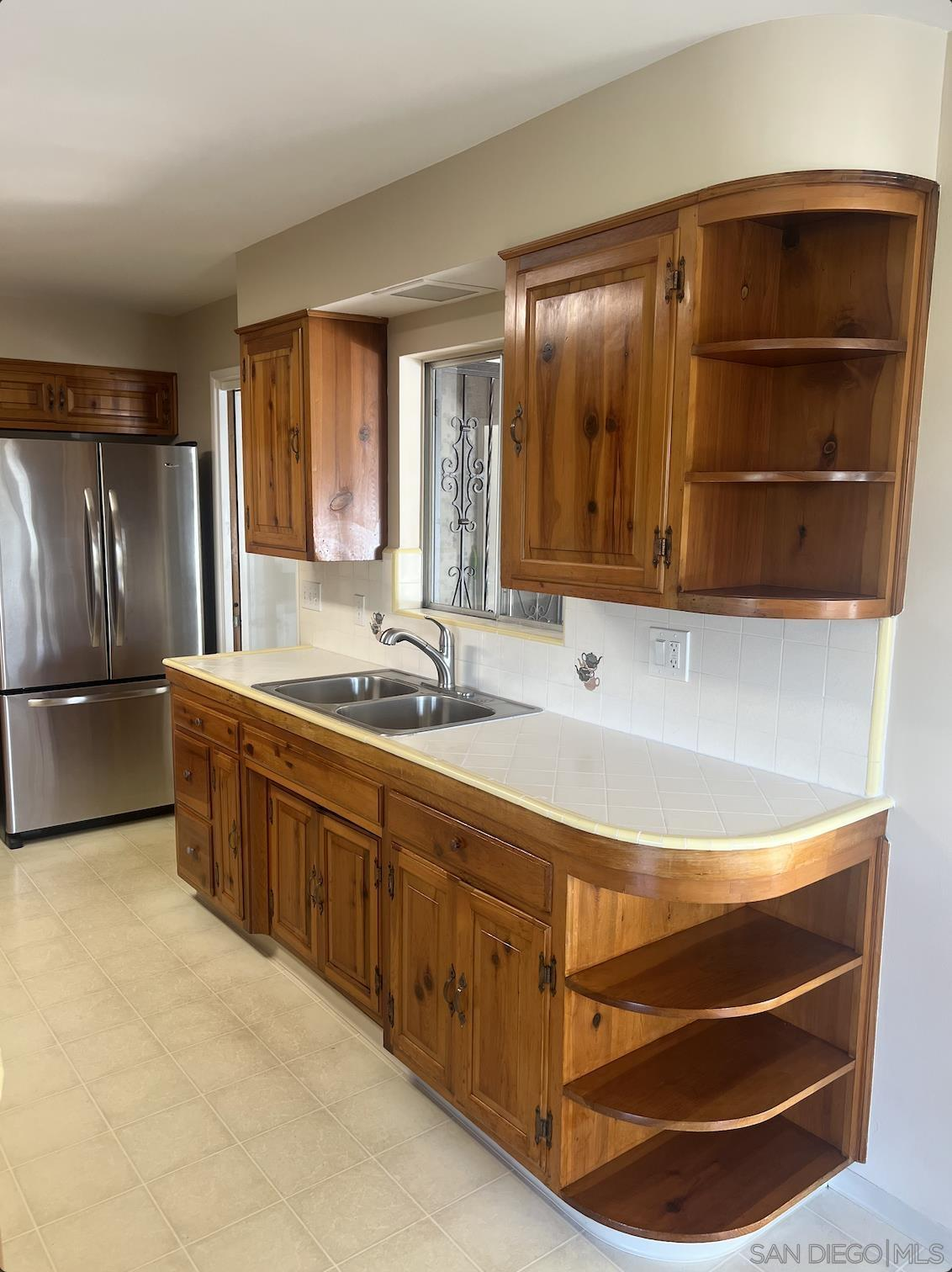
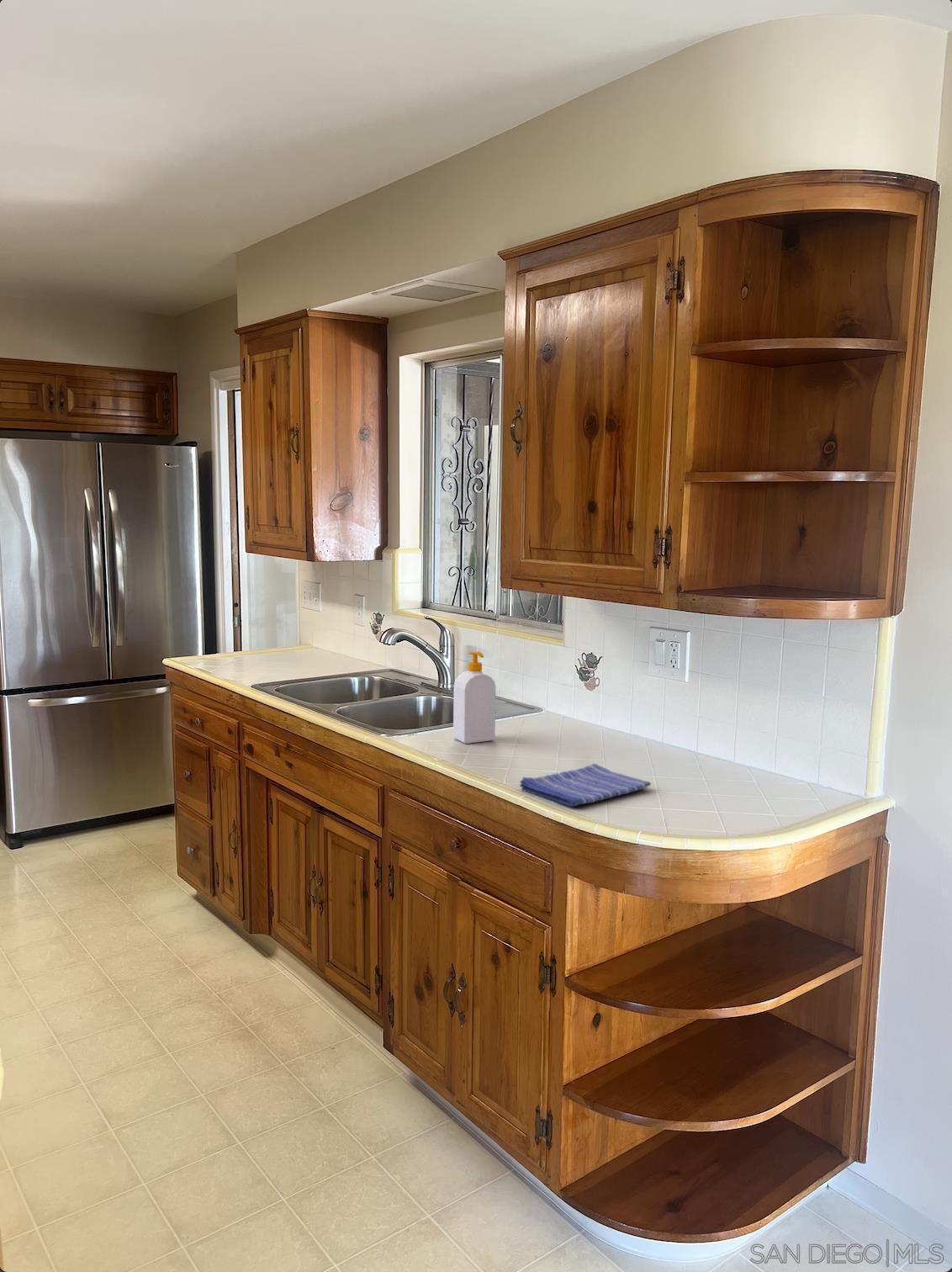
+ dish towel [519,762,652,808]
+ soap bottle [452,650,496,745]
